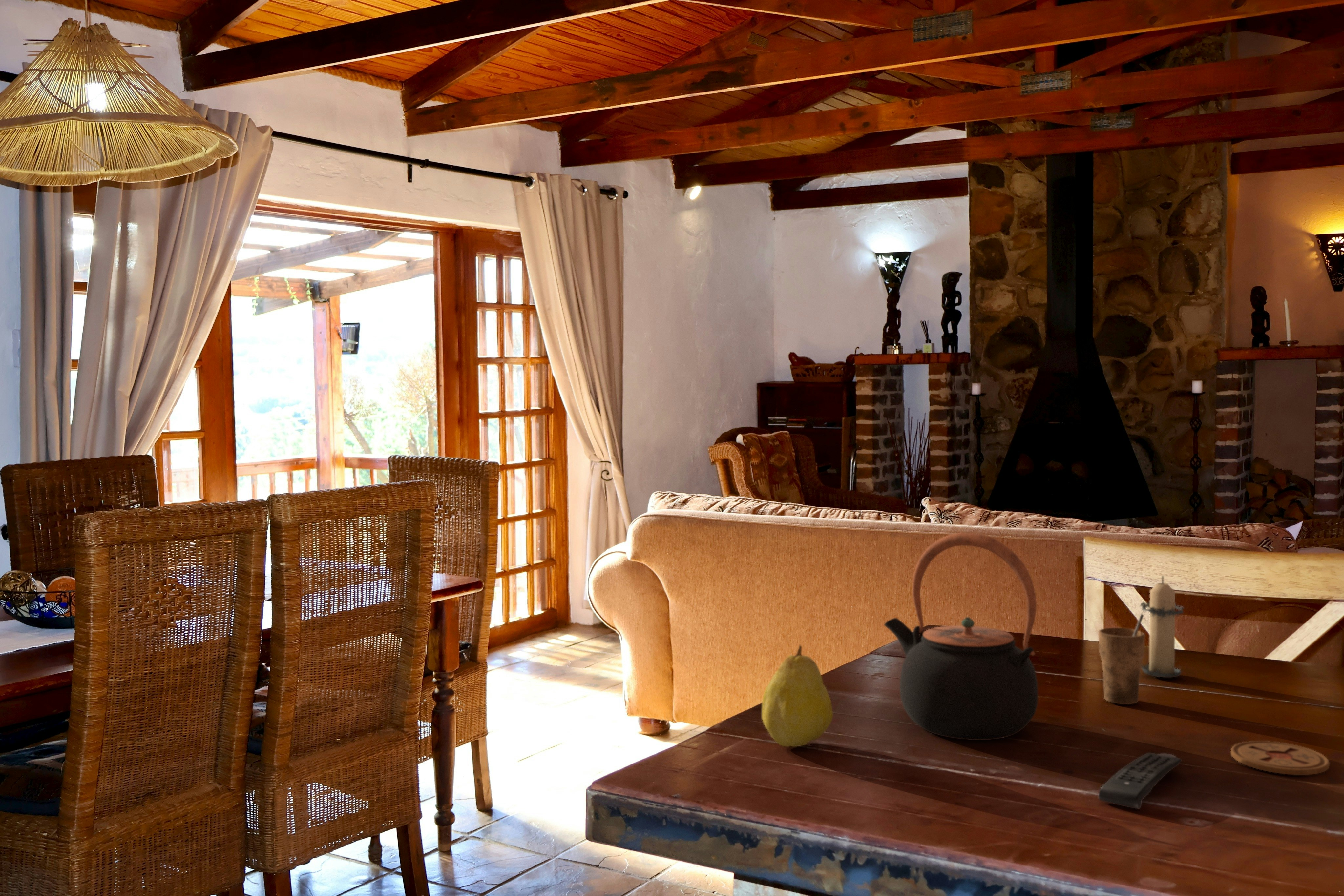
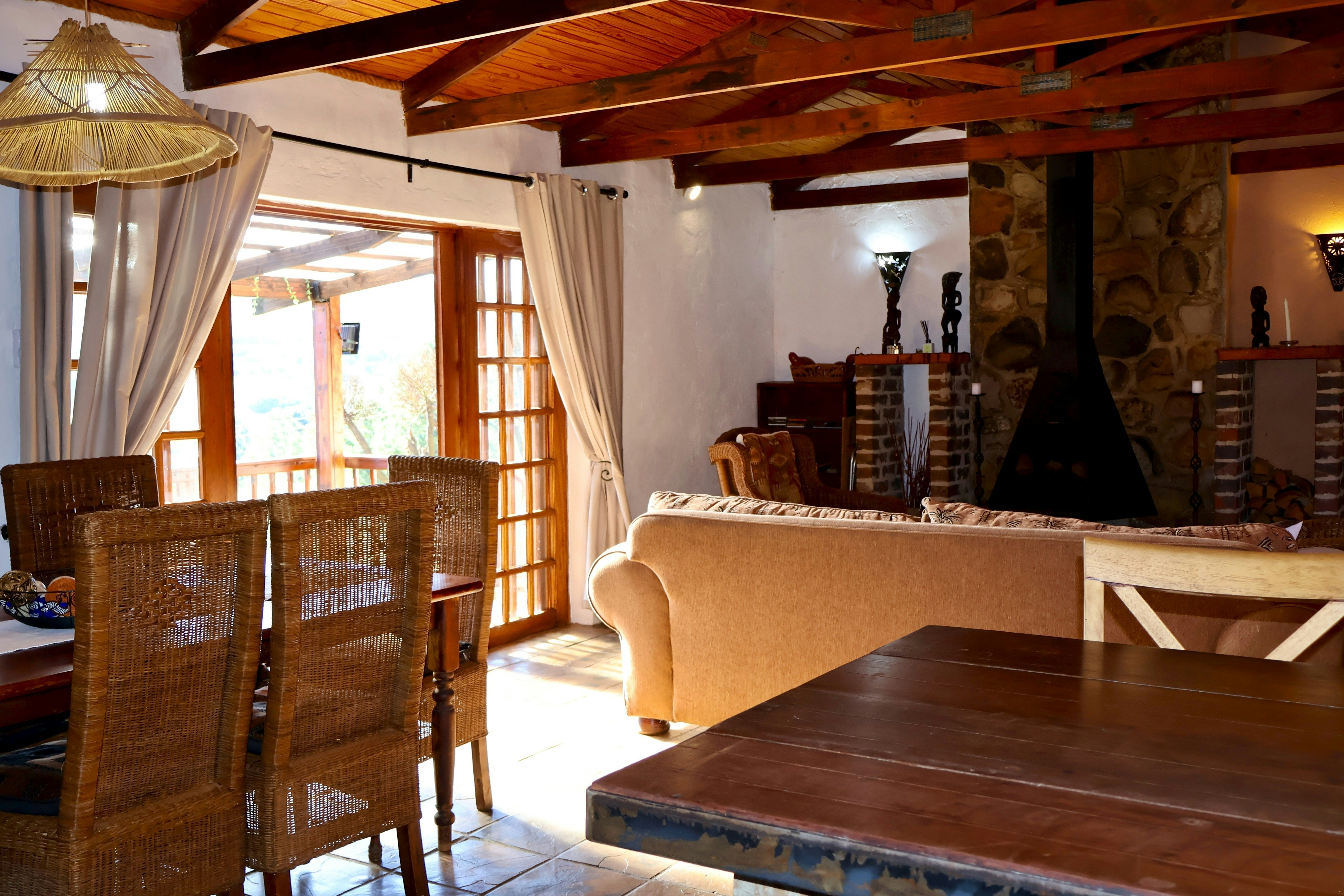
- coaster [1230,741,1330,775]
- teapot [884,532,1038,741]
- cup [1098,614,1145,705]
- remote control [1098,752,1183,809]
- fruit [762,645,833,747]
- candle [1140,576,1186,678]
